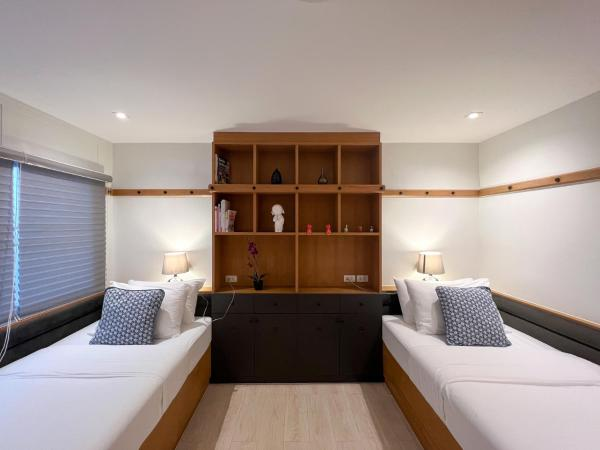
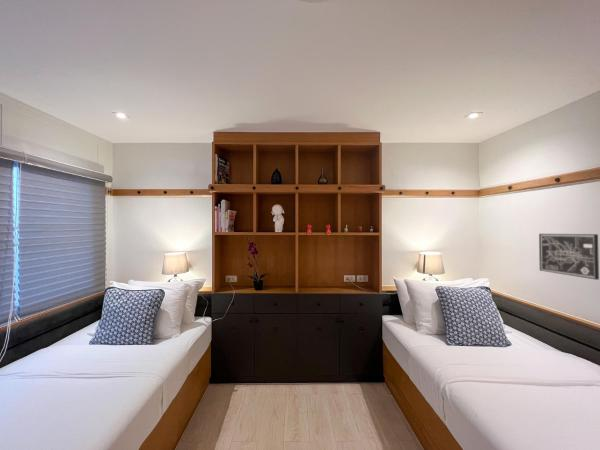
+ wall art [538,233,600,281]
